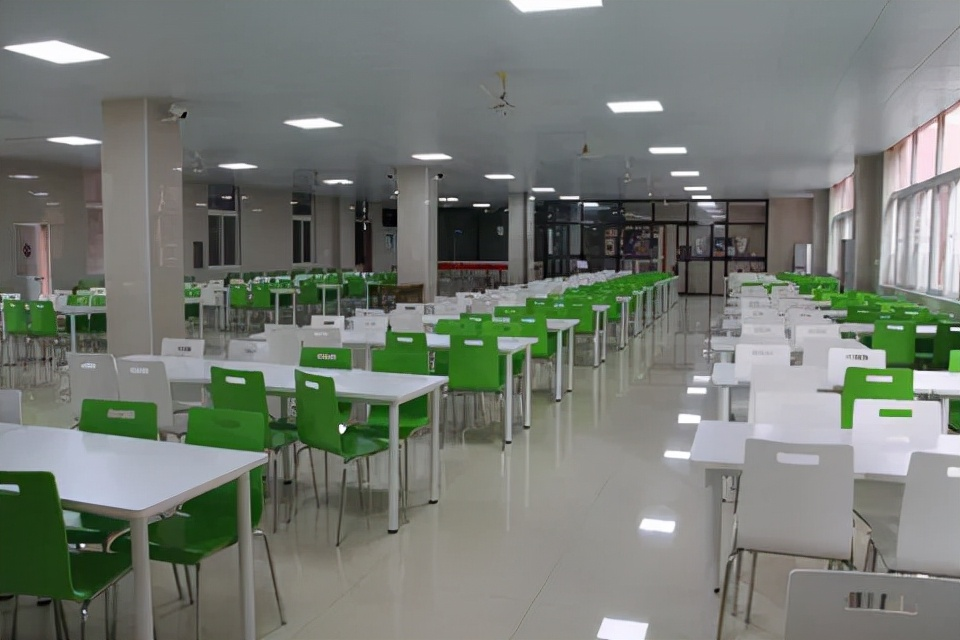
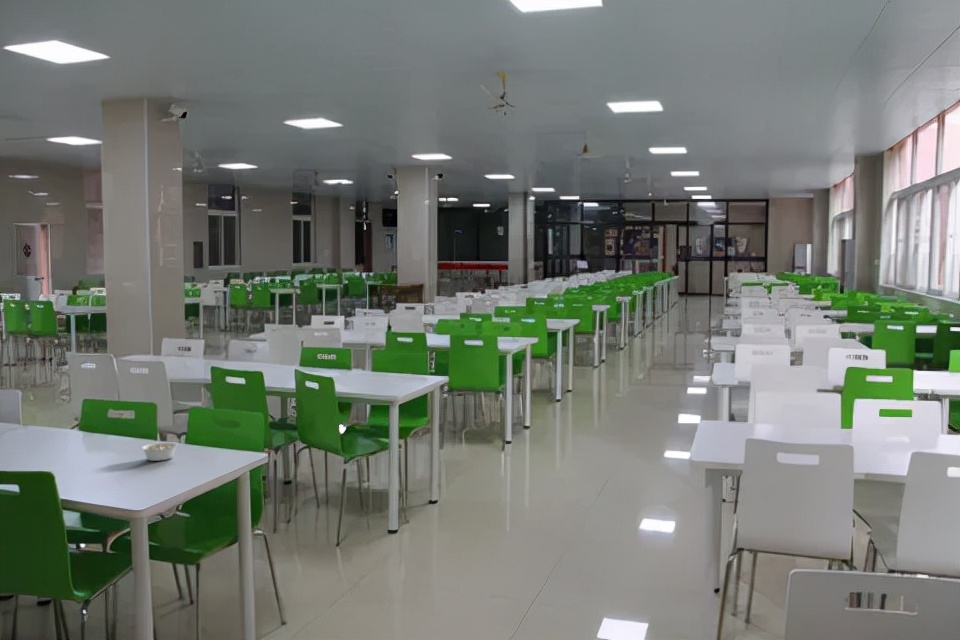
+ legume [140,440,187,462]
